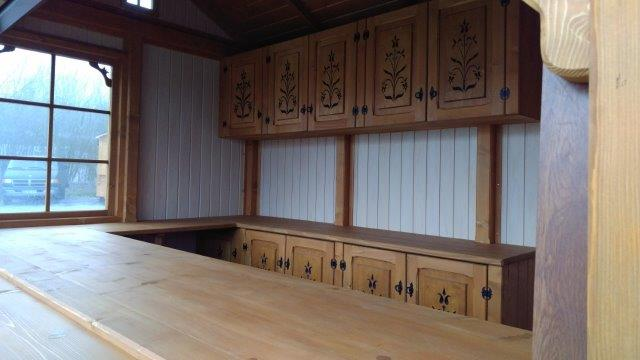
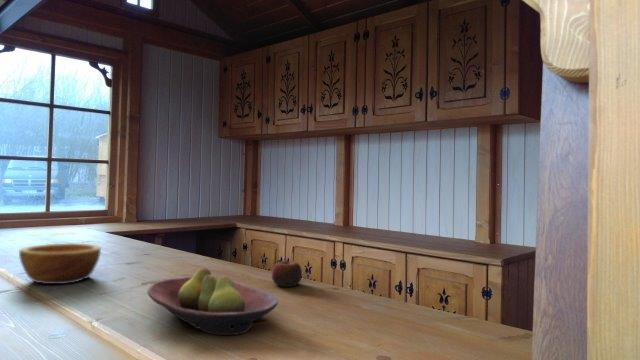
+ bowl [18,242,102,285]
+ apple [271,258,303,288]
+ fruit bowl [146,267,279,336]
